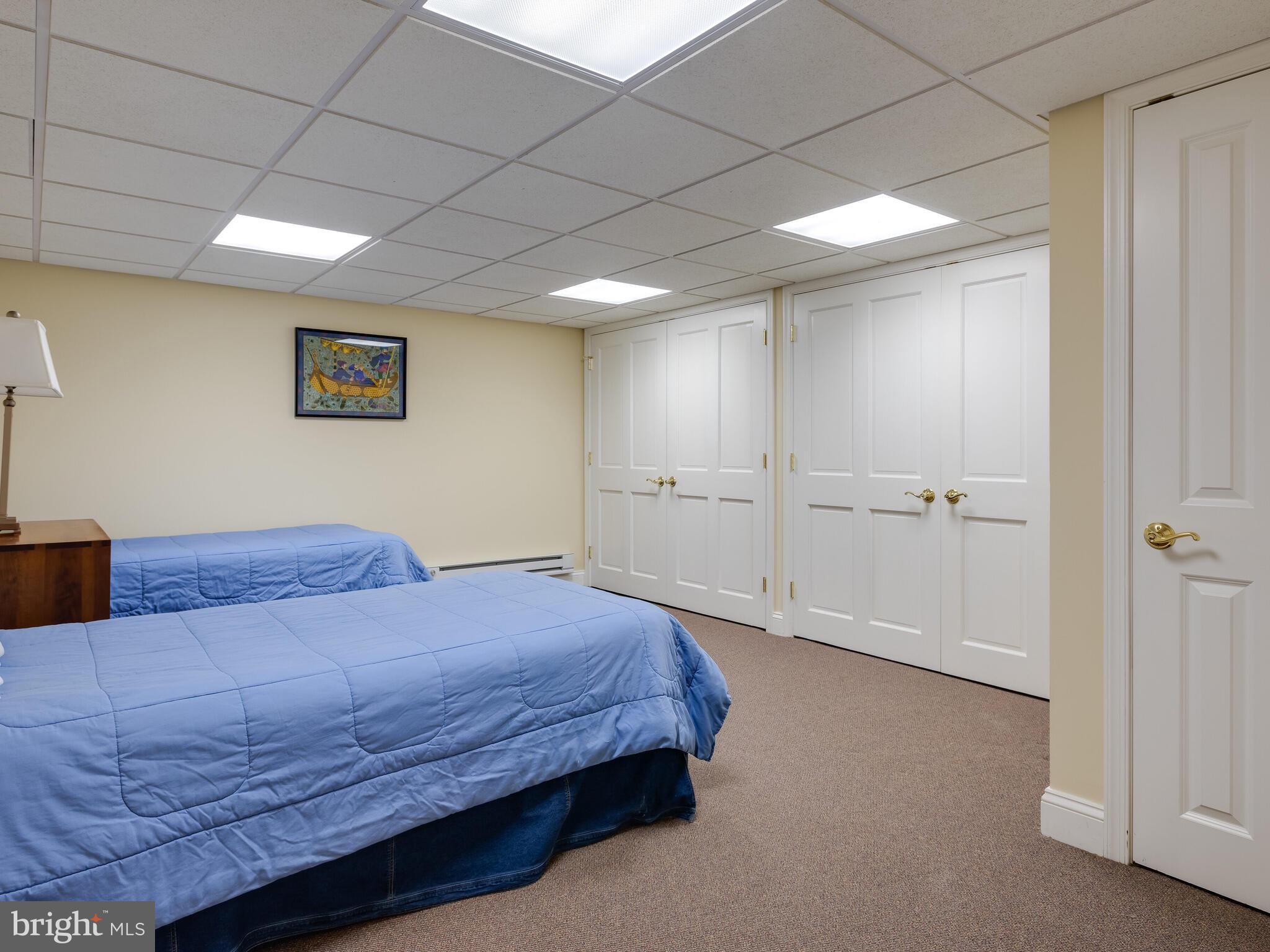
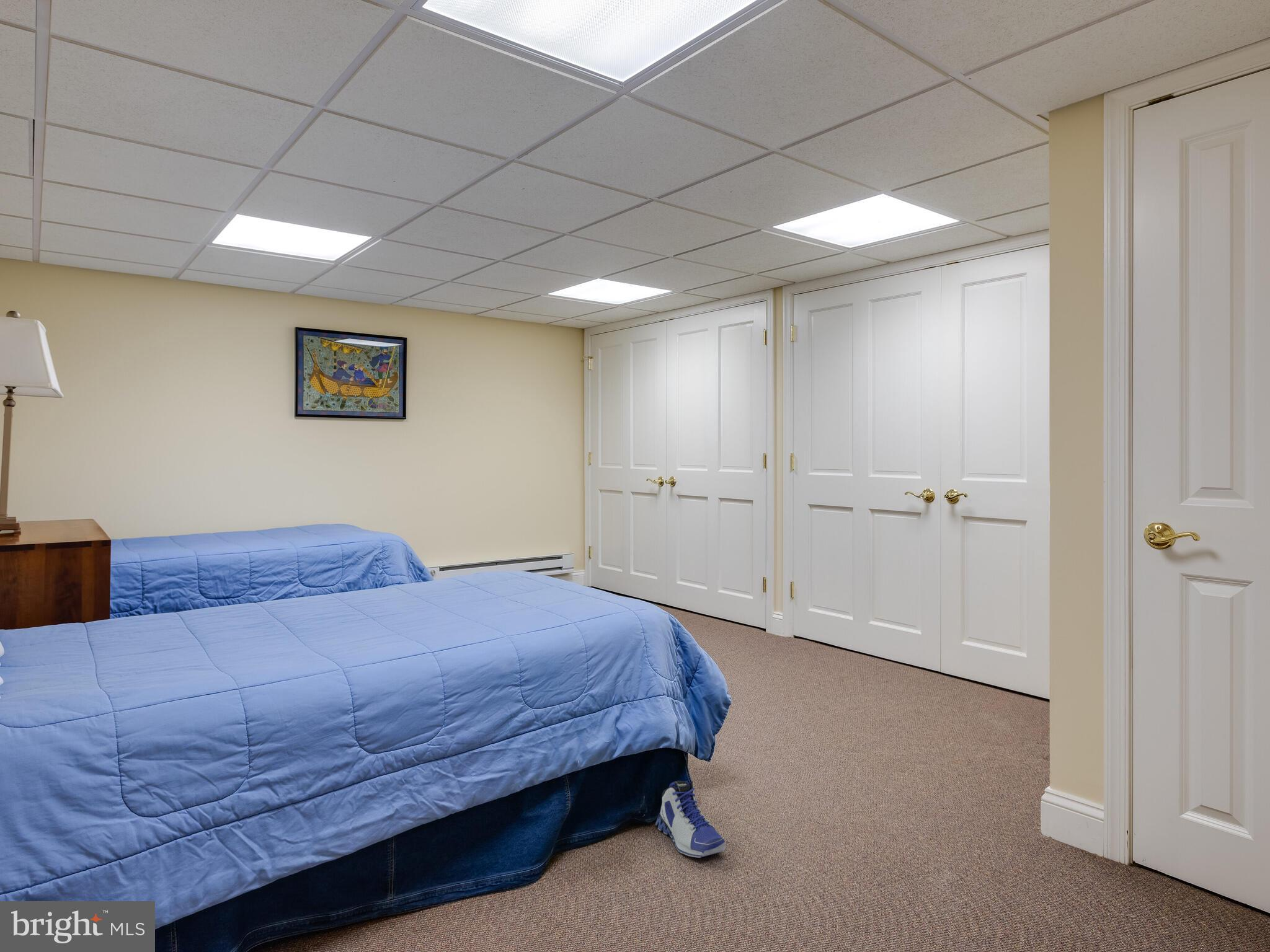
+ sneaker [655,780,726,858]
